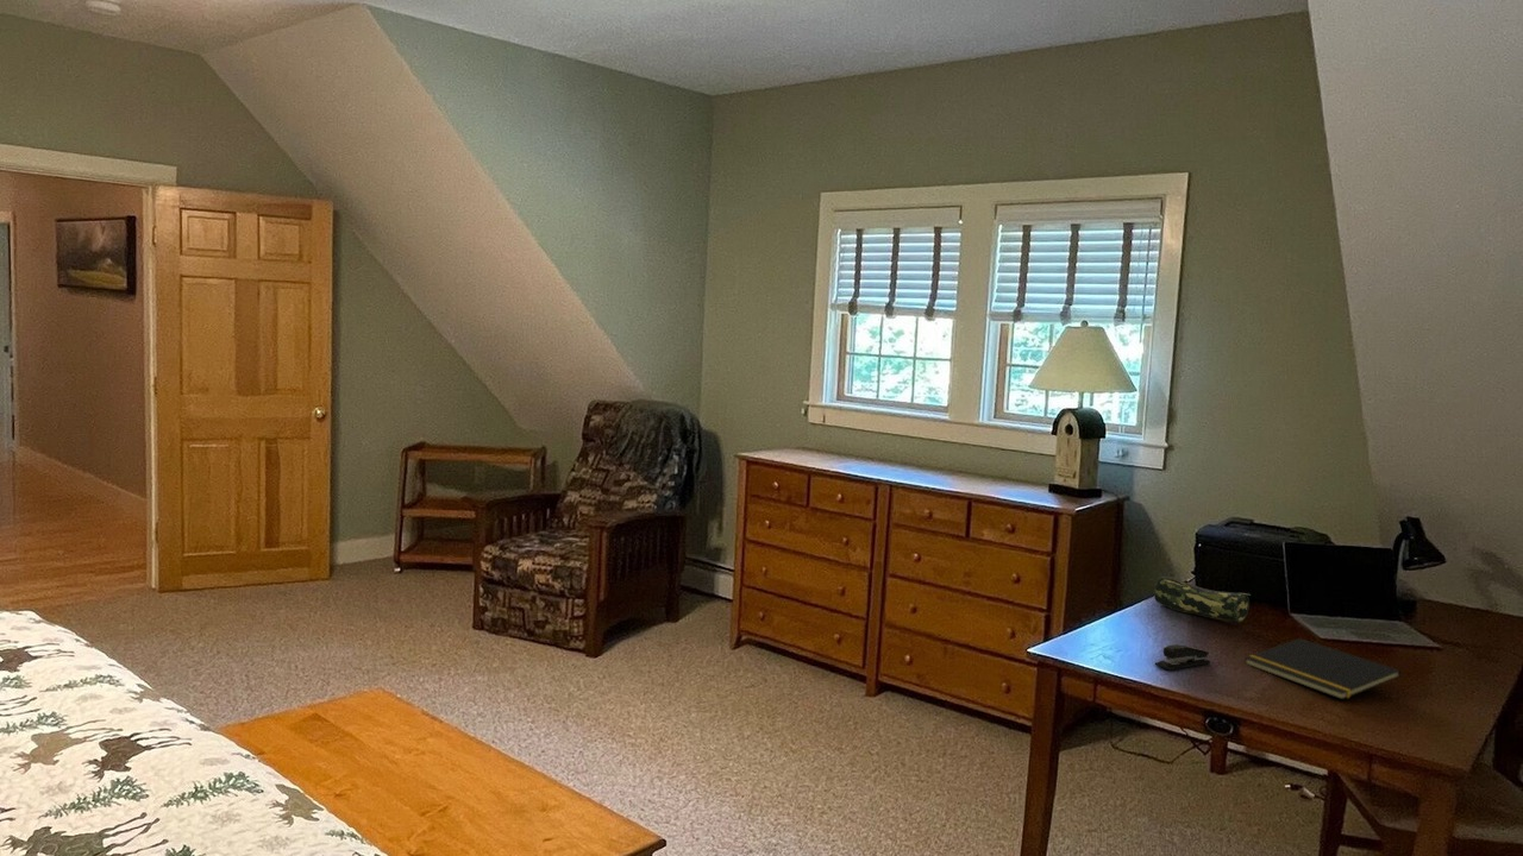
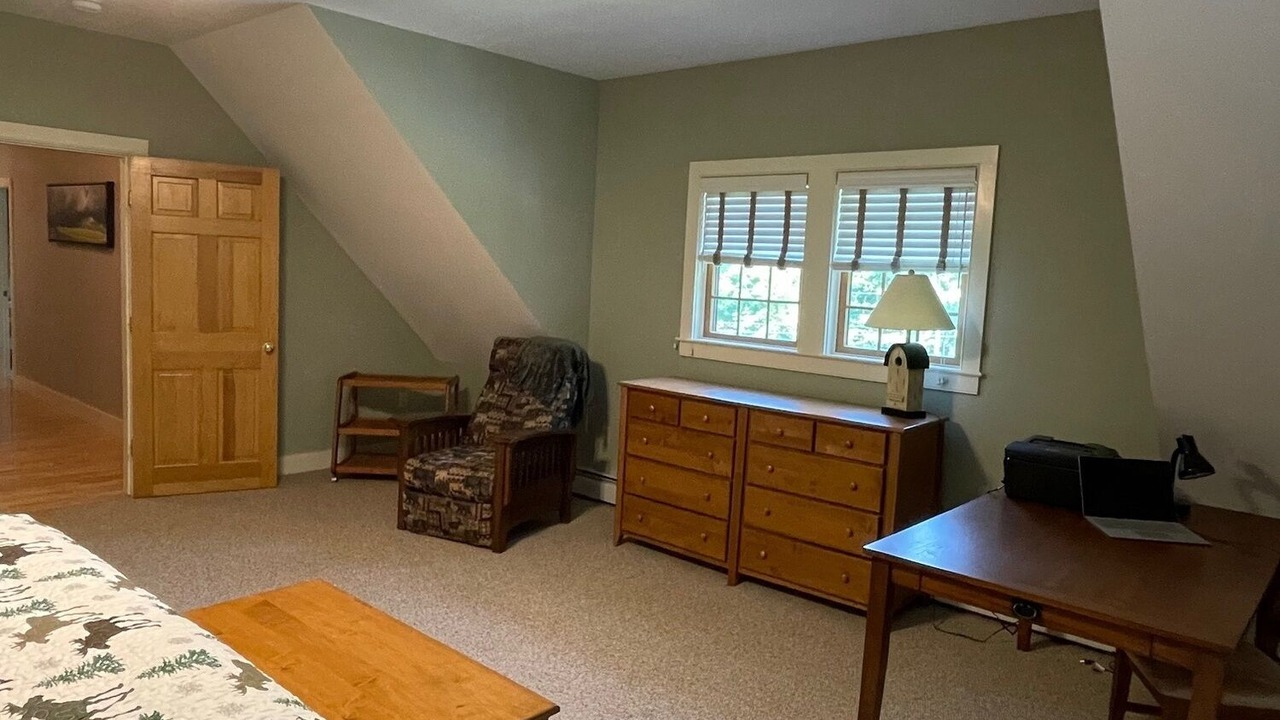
- stapler [1154,643,1211,672]
- pencil case [1153,575,1252,624]
- notepad [1243,637,1402,700]
